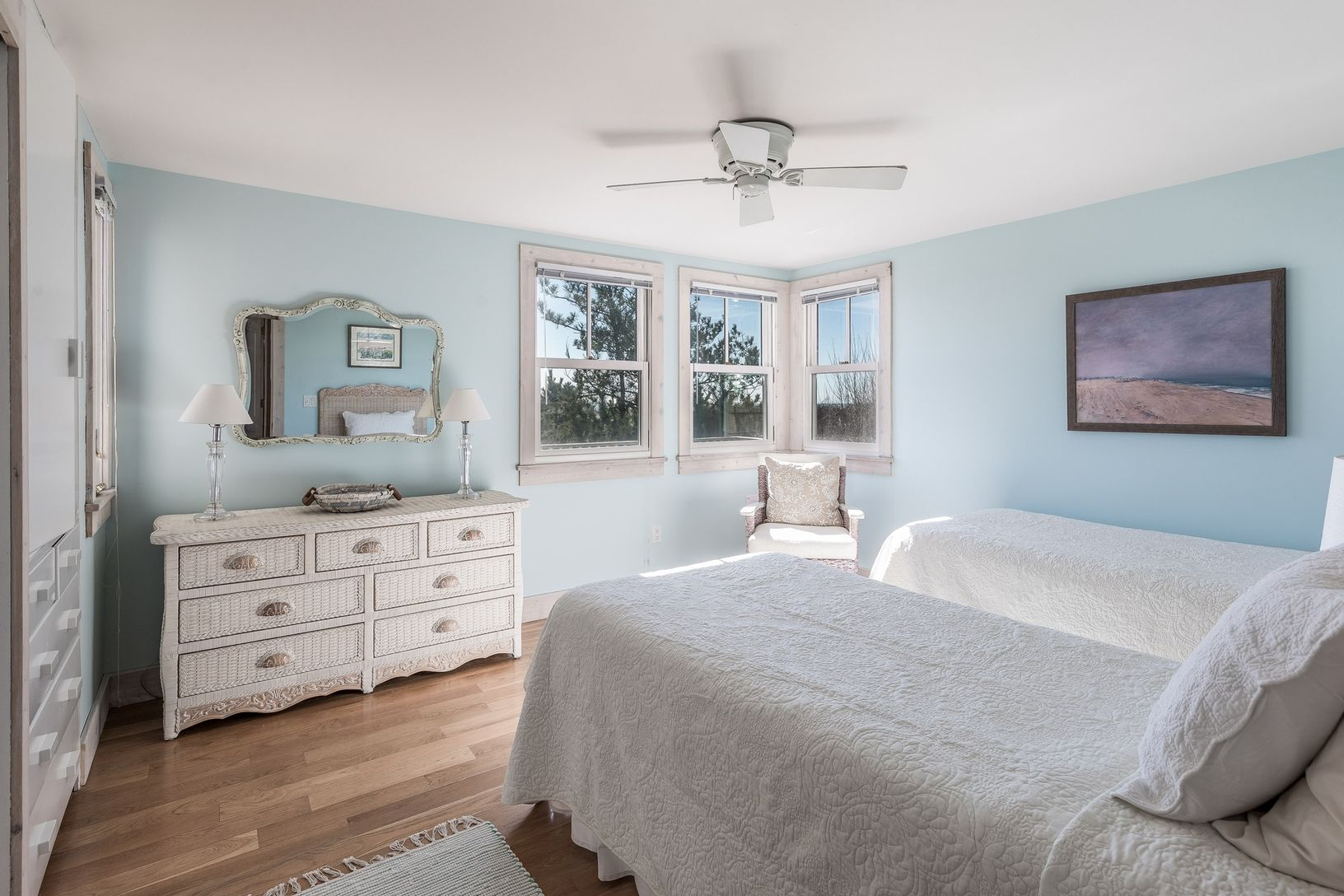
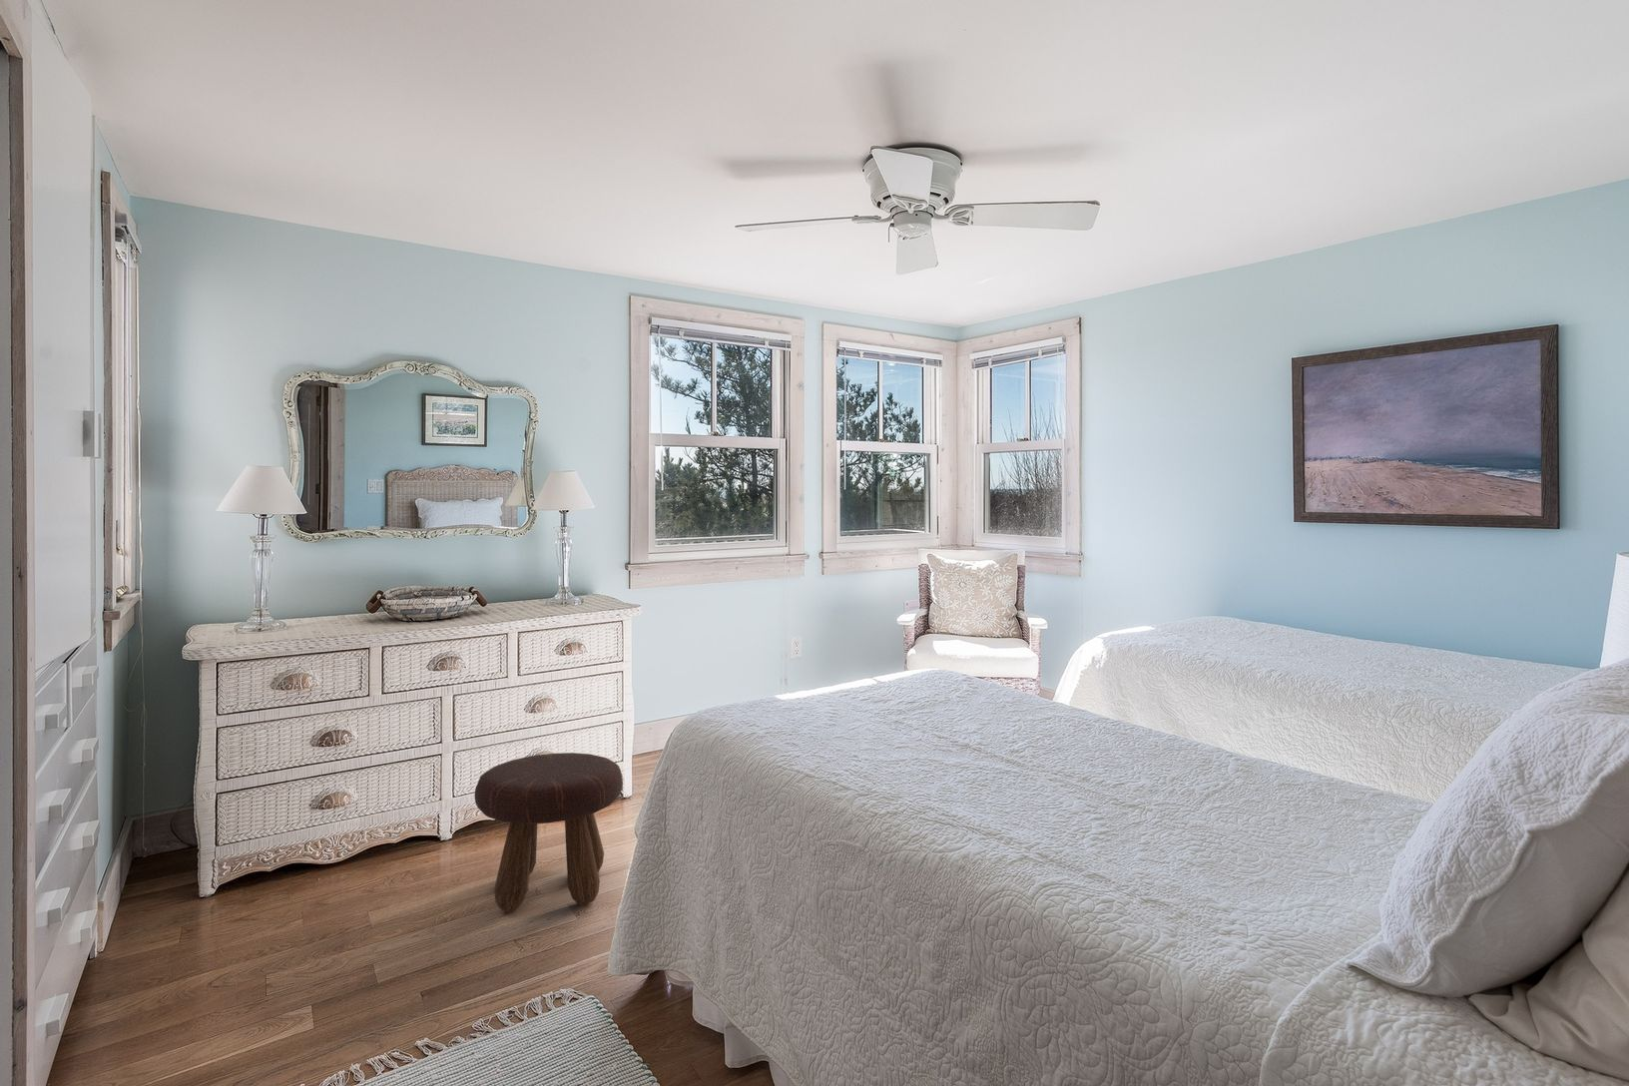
+ footstool [474,751,624,913]
